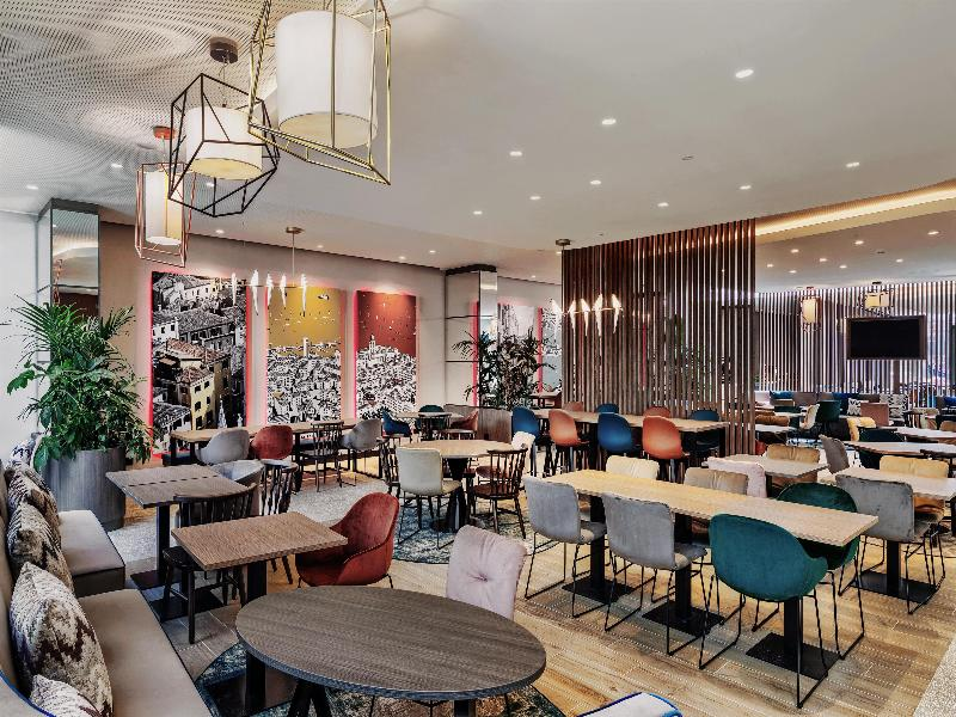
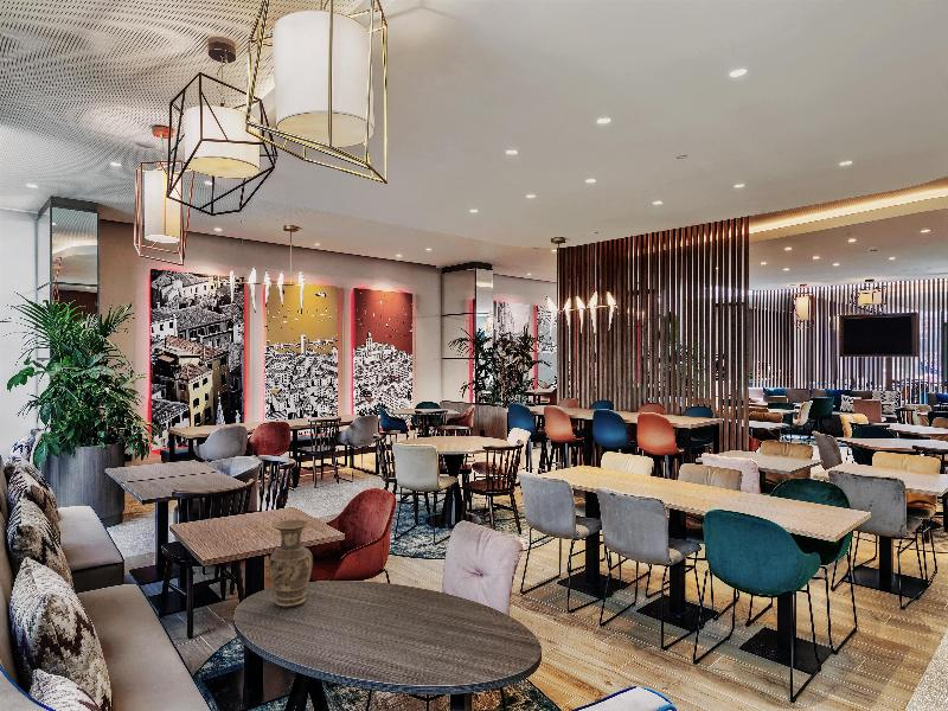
+ vase [268,519,314,609]
